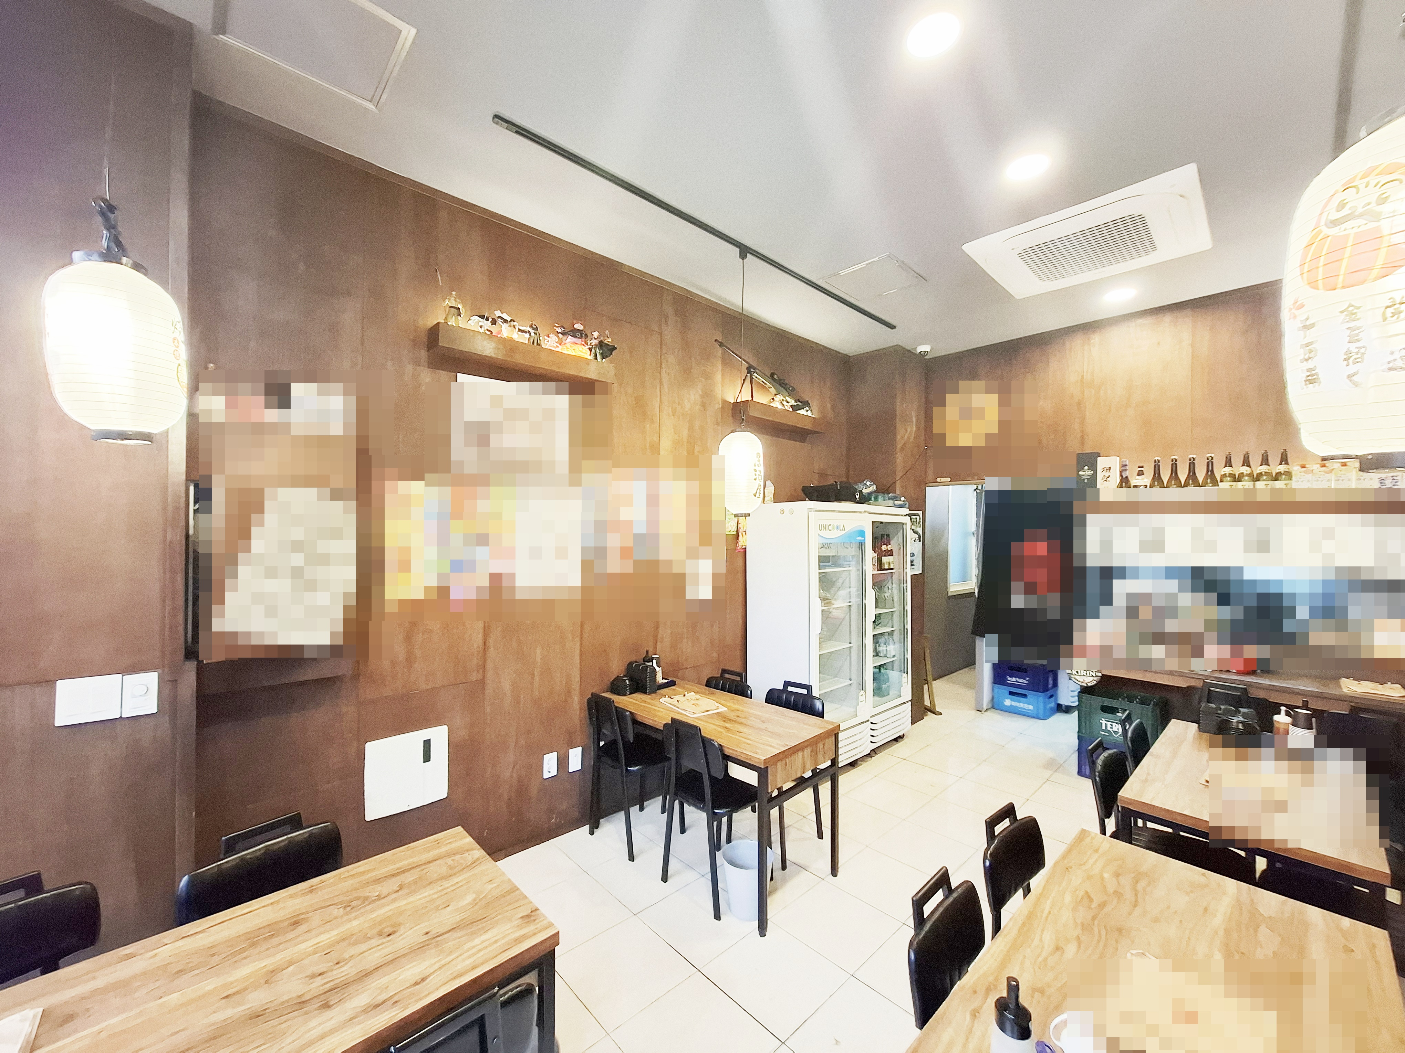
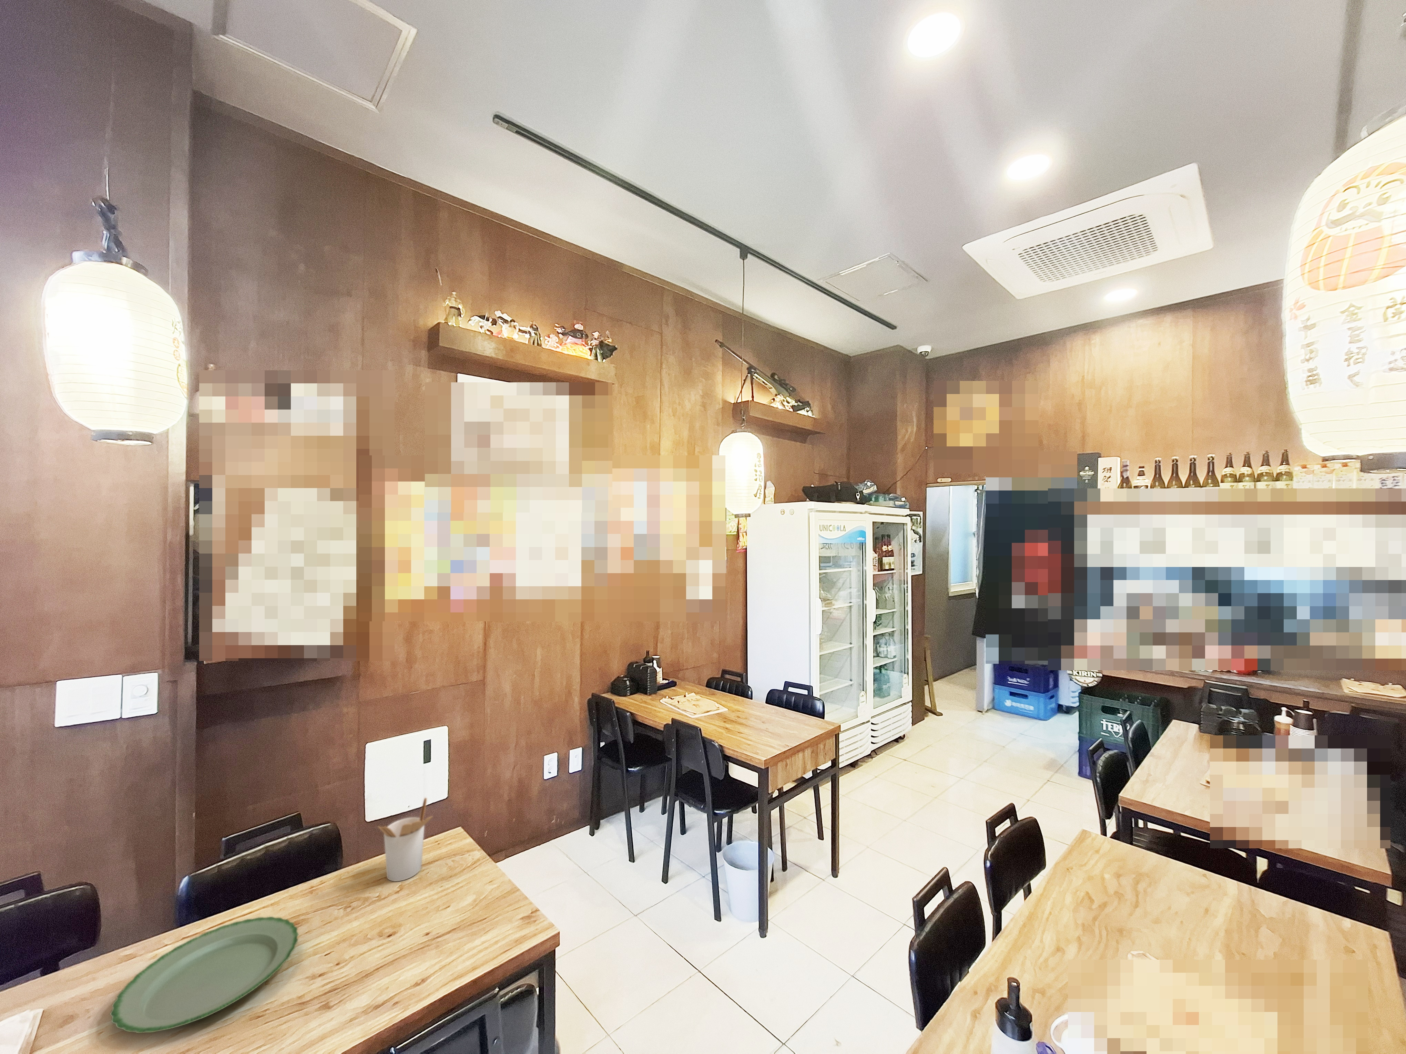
+ utensil holder [378,797,433,881]
+ plate [110,917,299,1033]
